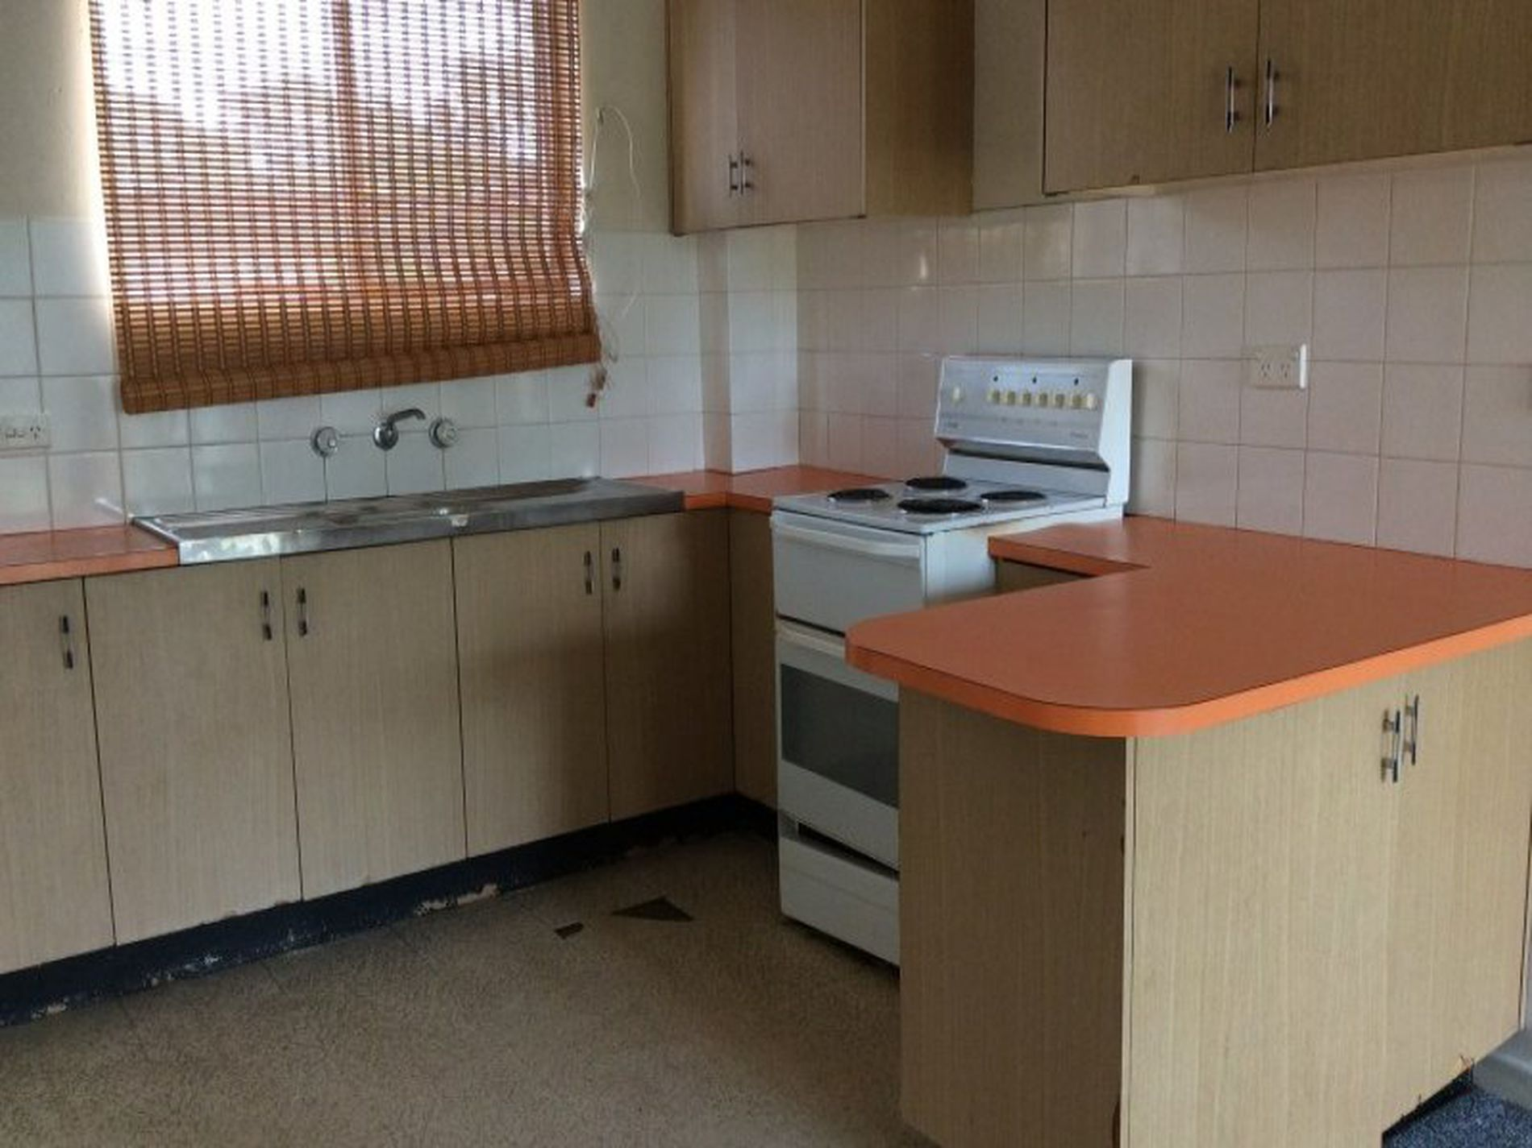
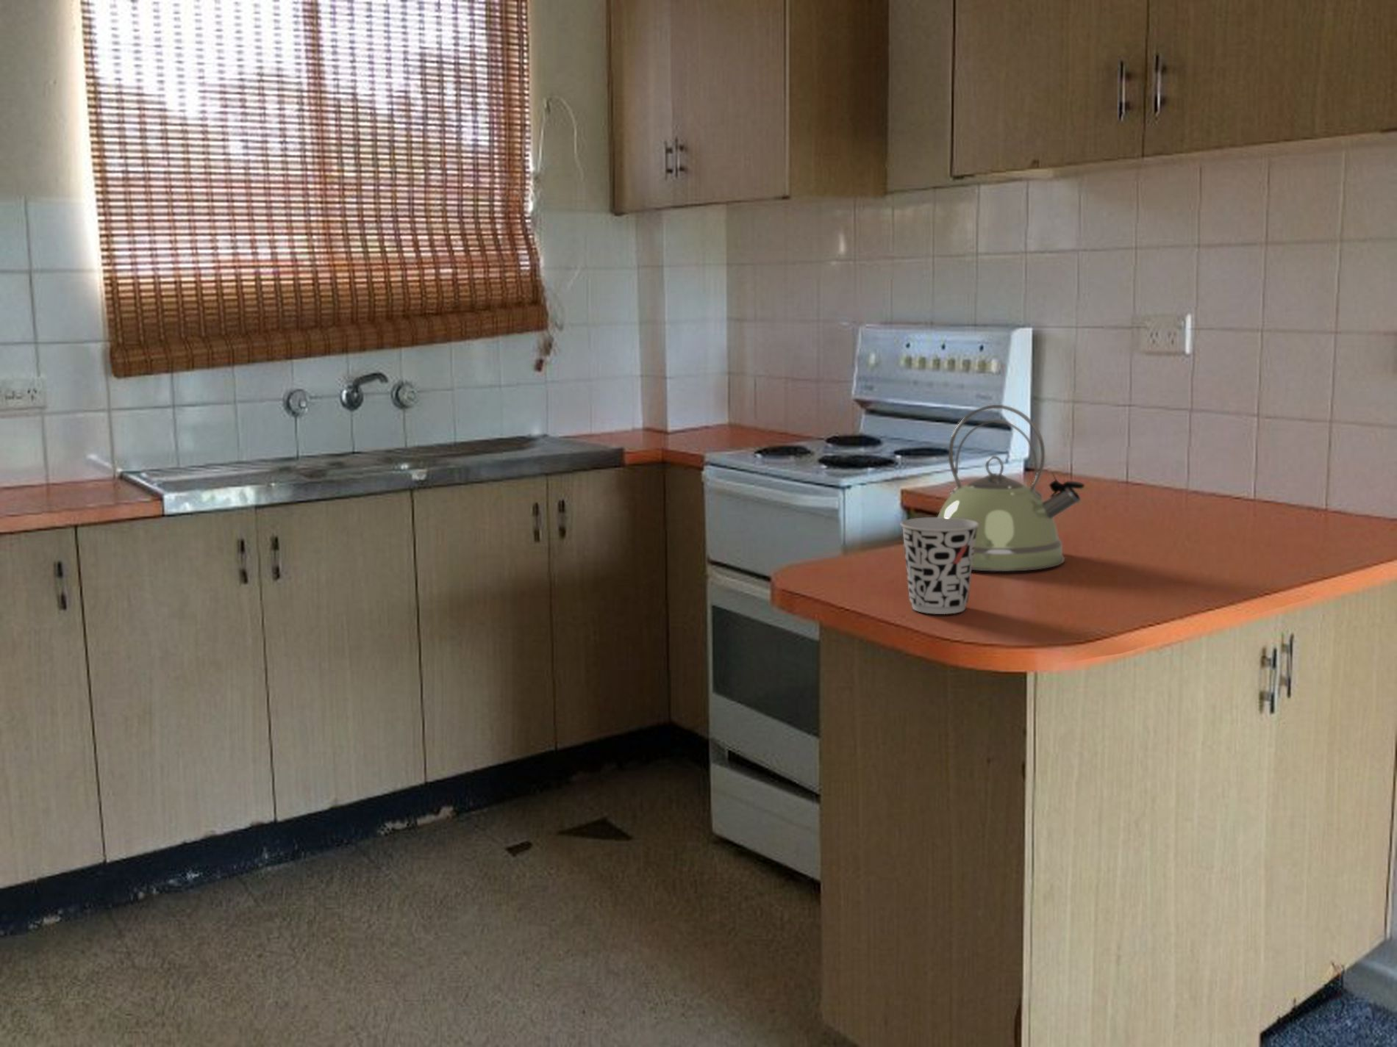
+ kettle [937,404,1086,572]
+ cup [900,517,979,615]
